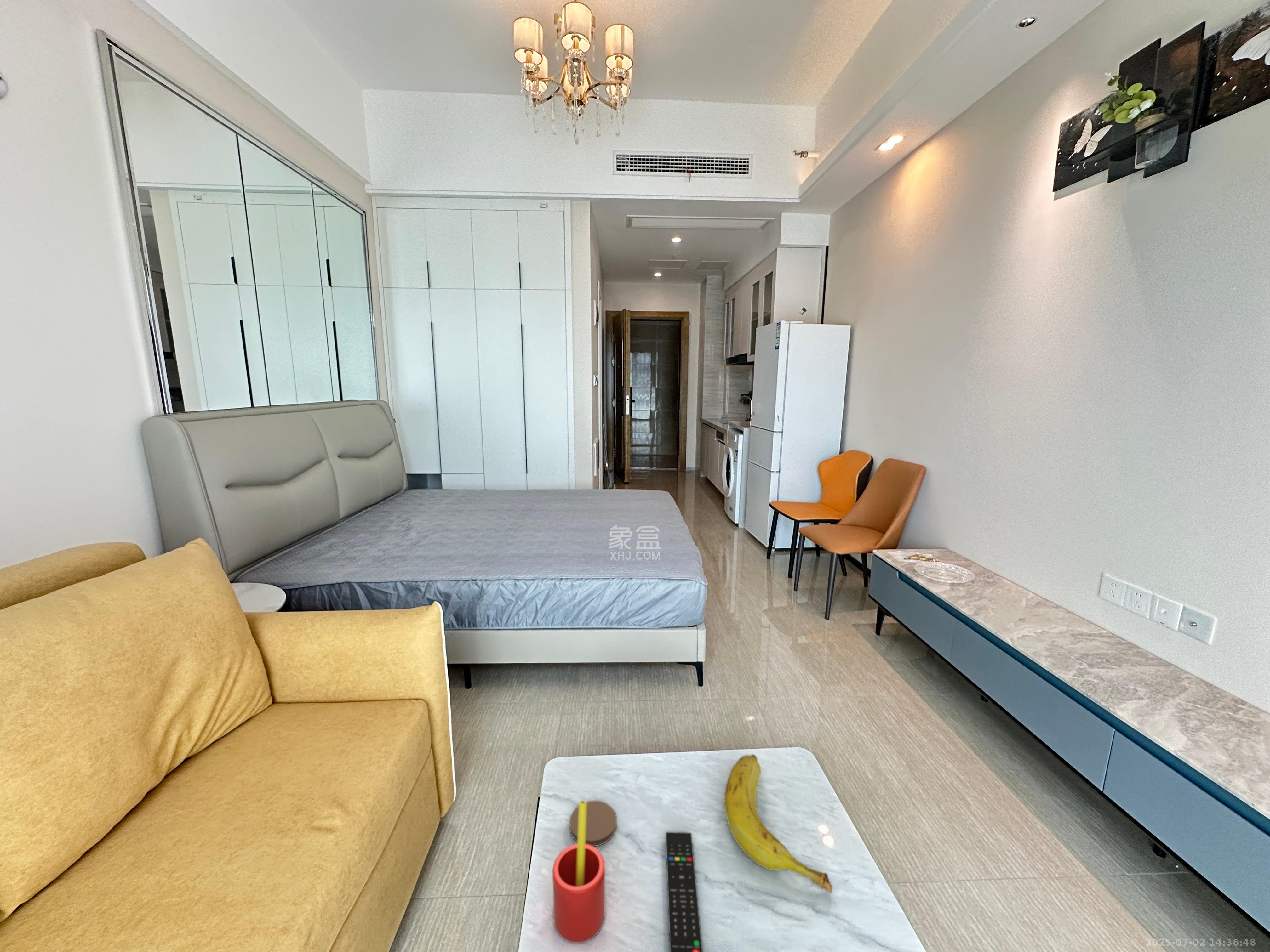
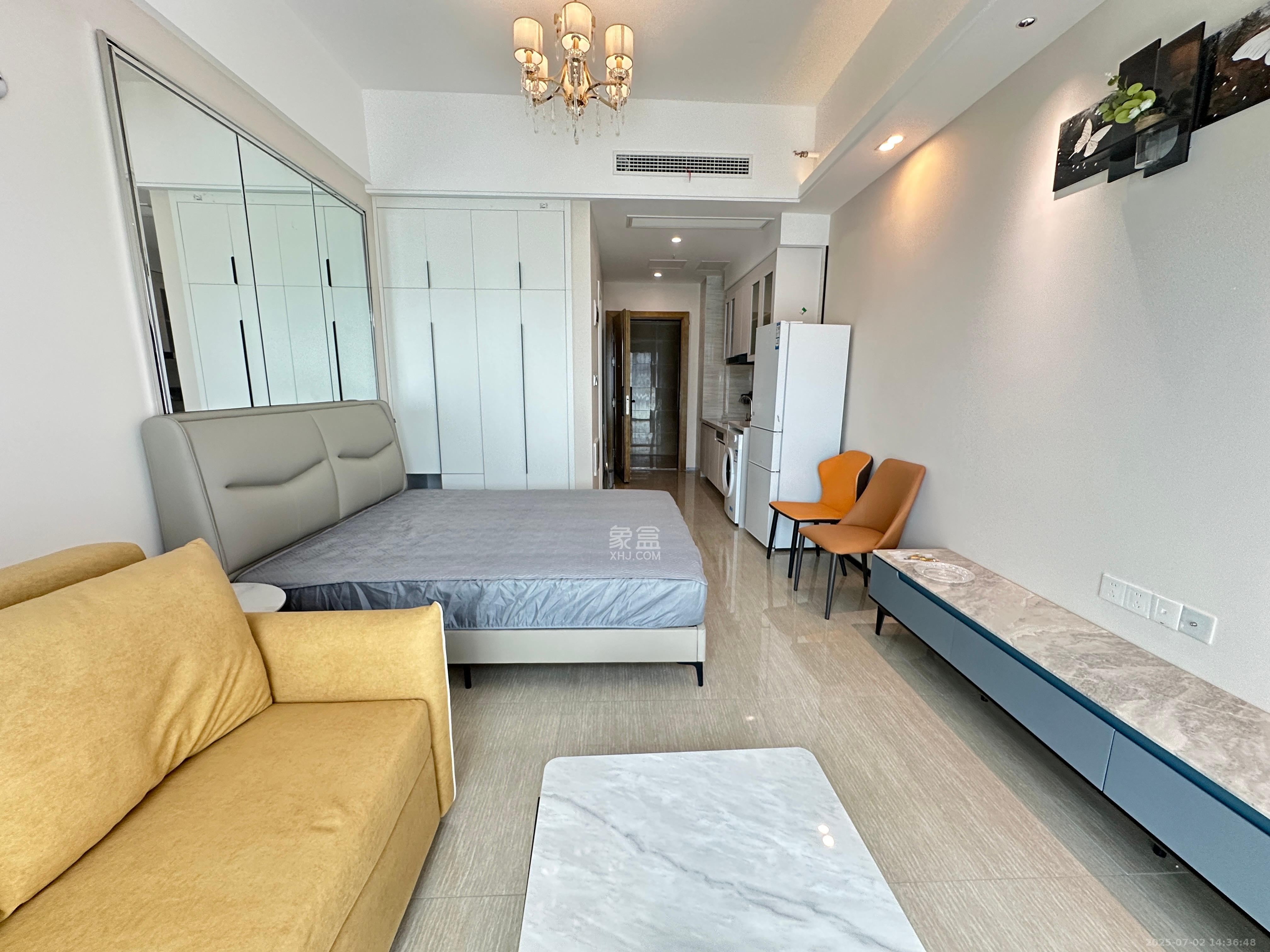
- remote control [665,832,703,952]
- straw [552,800,605,944]
- banana [724,753,833,893]
- coaster [569,800,617,847]
